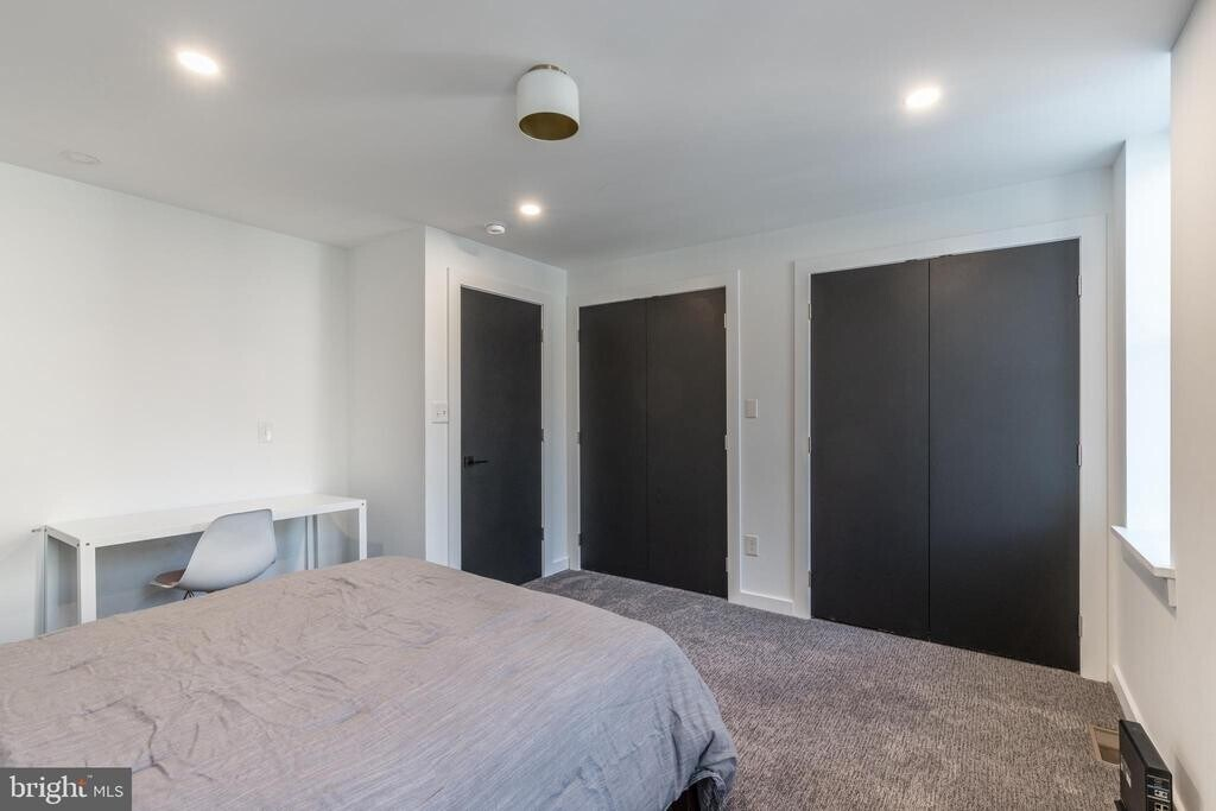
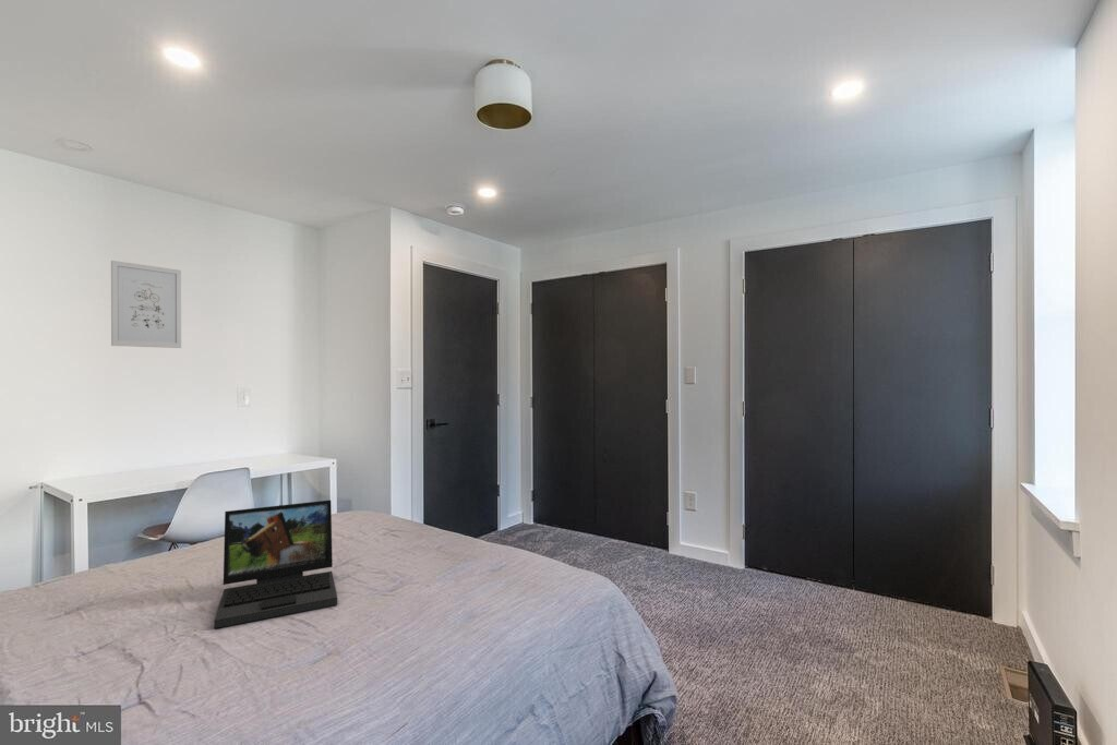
+ laptop [213,498,338,629]
+ wall art [110,260,182,349]
